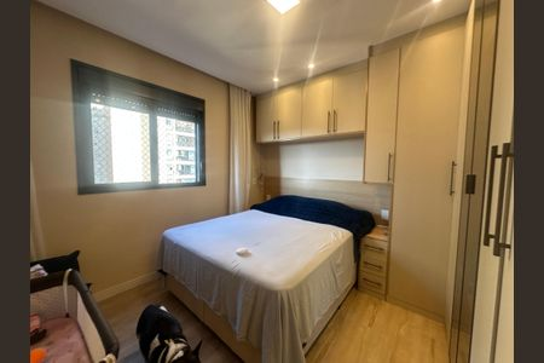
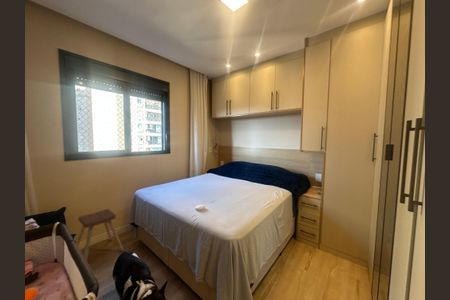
+ music stool [76,208,125,262]
